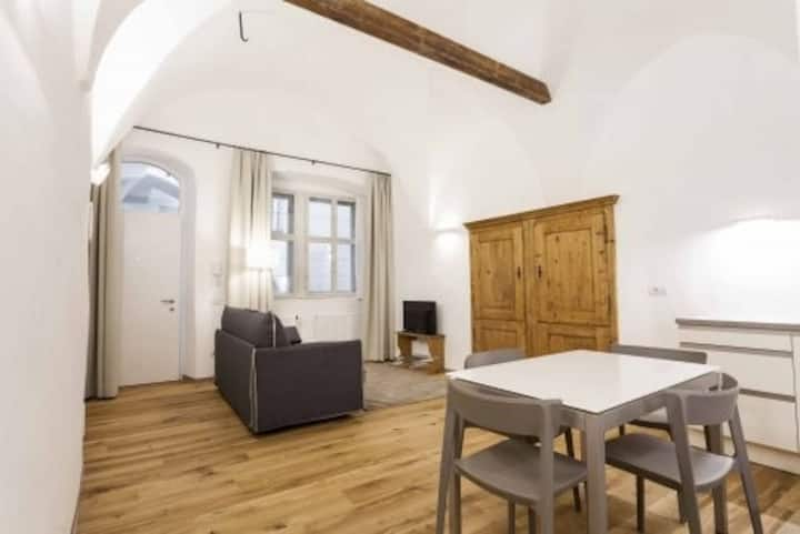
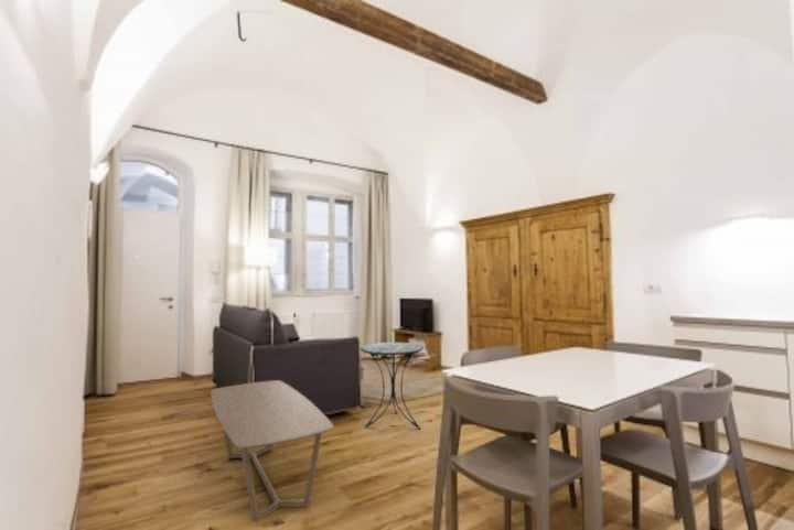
+ side table [360,342,426,431]
+ coffee table [210,379,335,523]
